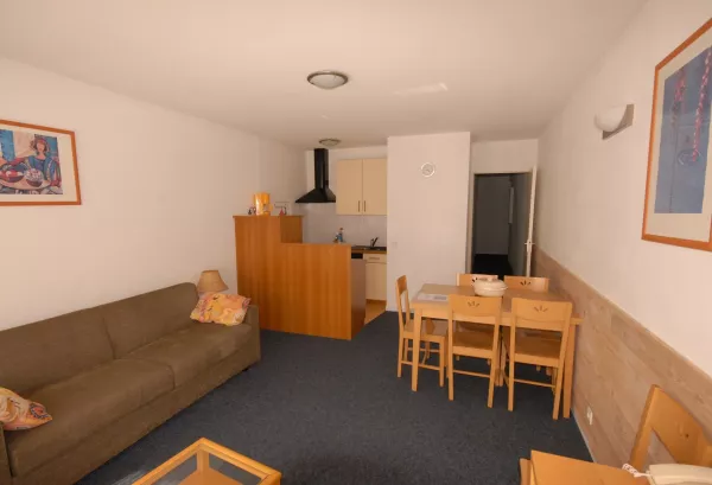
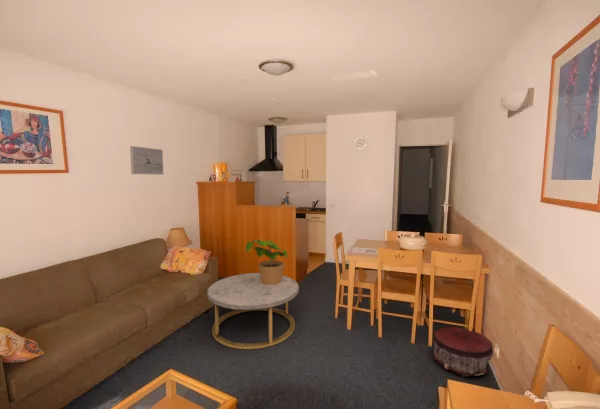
+ potted plant [245,238,288,285]
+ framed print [129,145,165,176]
+ coffee table [206,272,300,350]
+ pouf [433,326,494,378]
